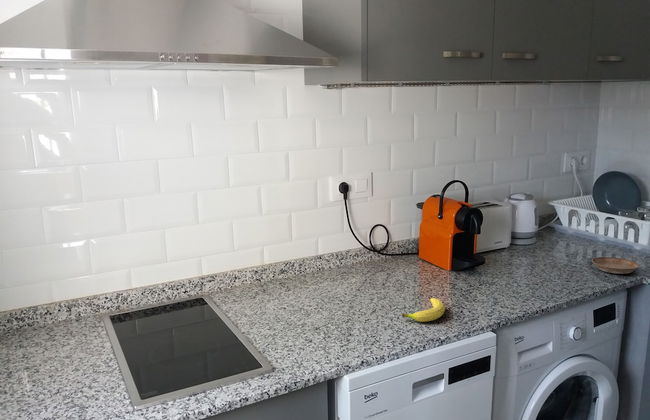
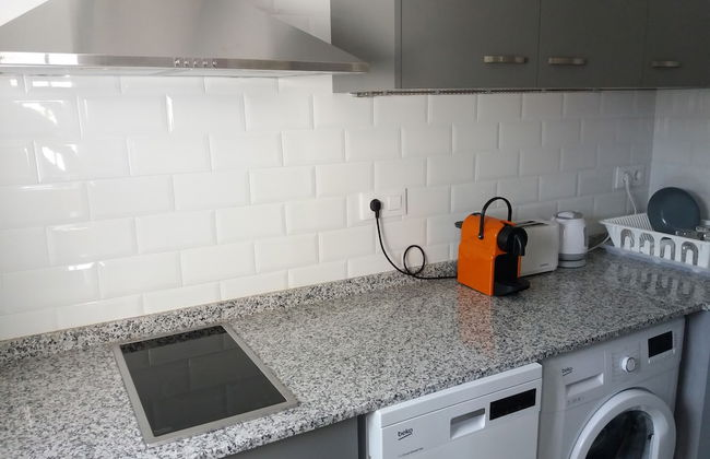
- saucer [591,256,640,275]
- fruit [401,297,446,323]
